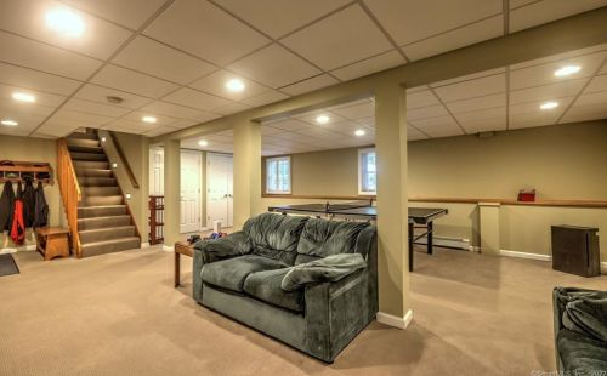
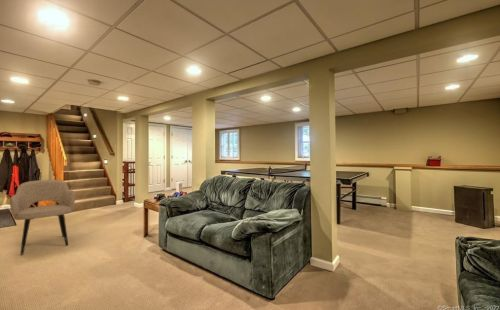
+ armchair [9,179,76,256]
